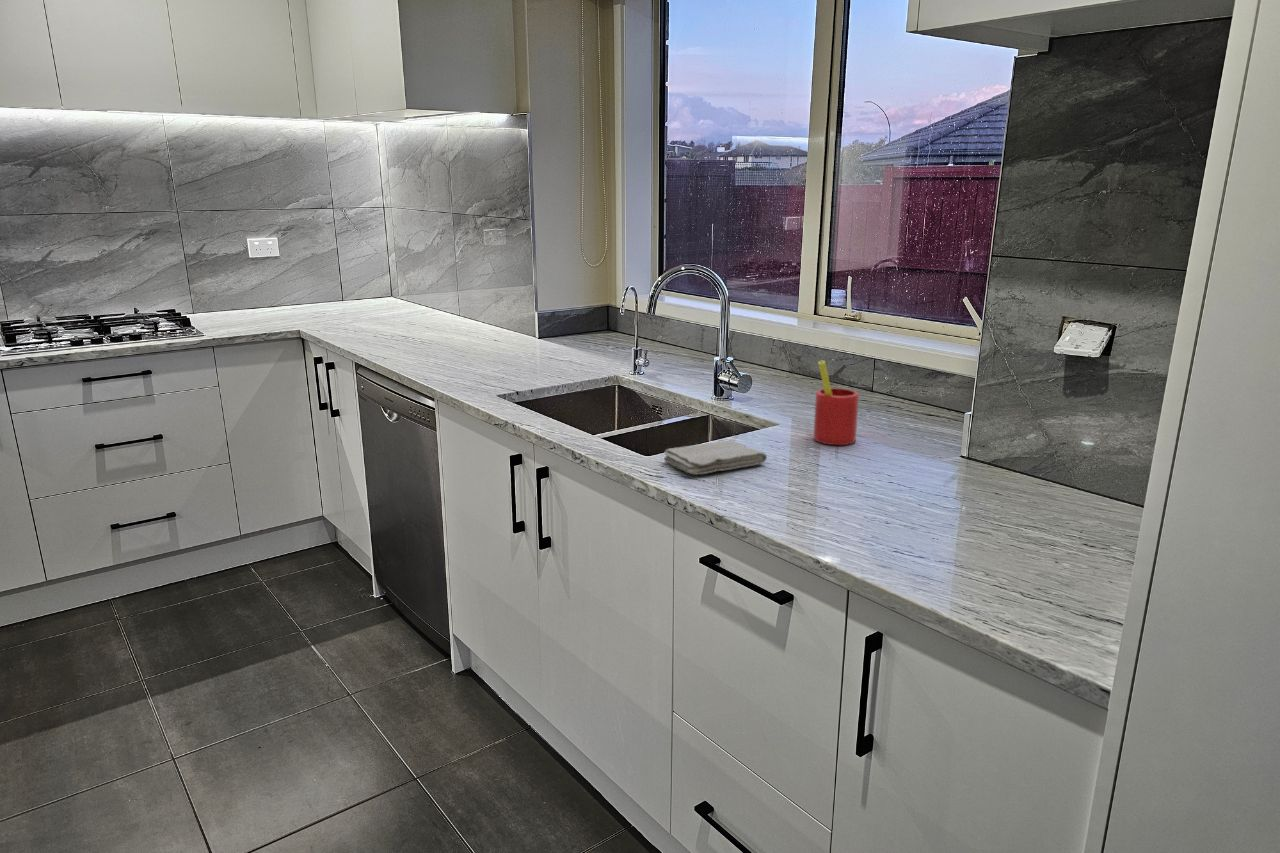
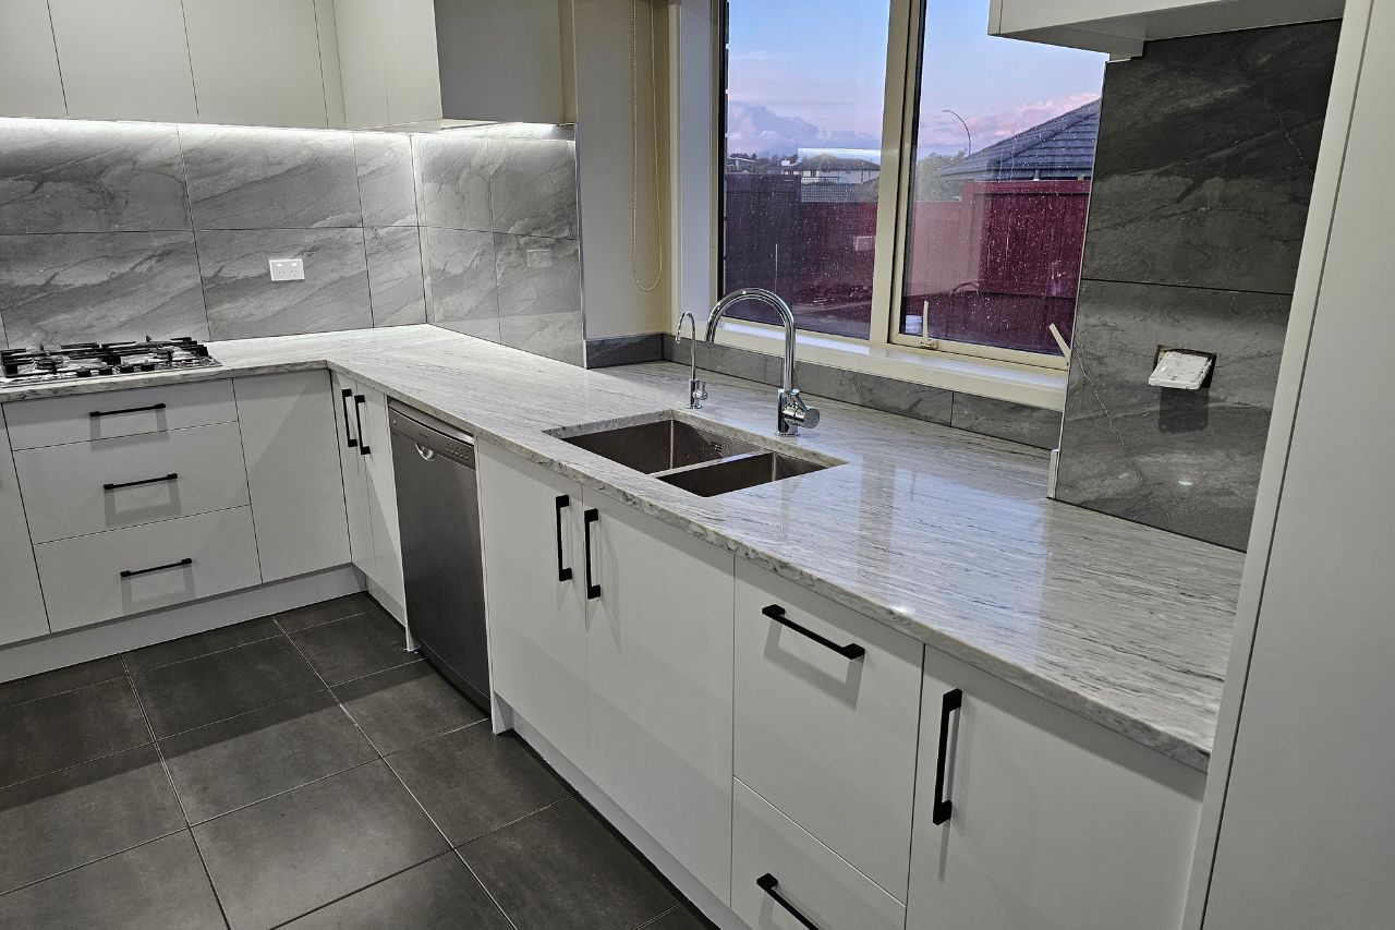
- washcloth [663,440,768,476]
- straw [813,359,860,446]
